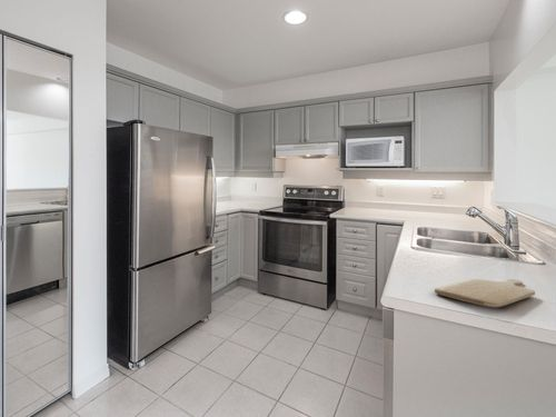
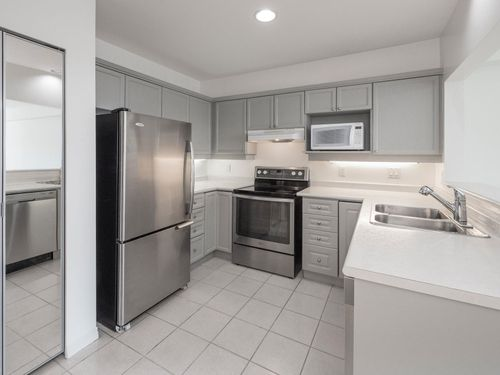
- chopping board [434,278,536,308]
